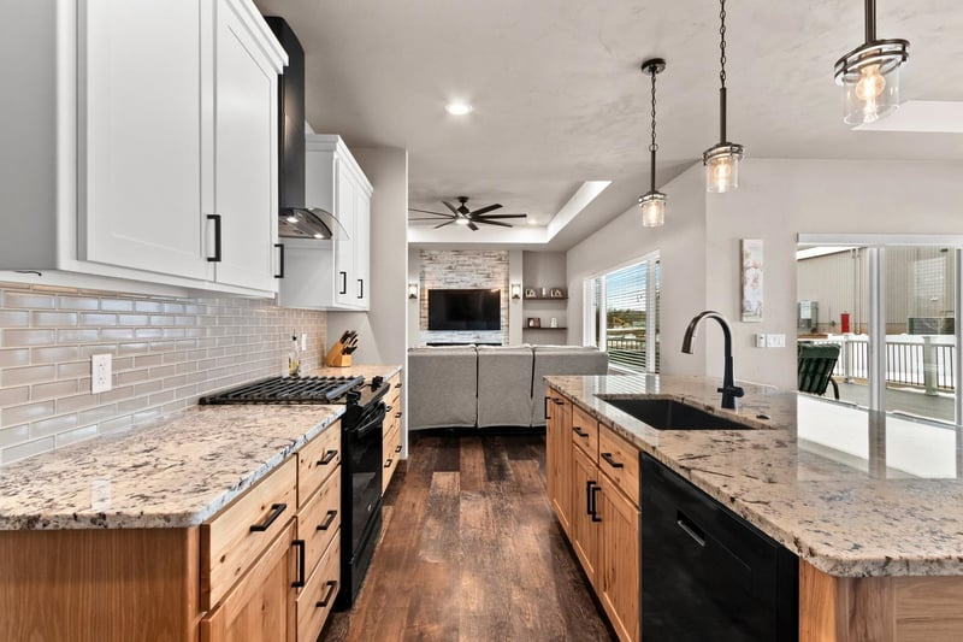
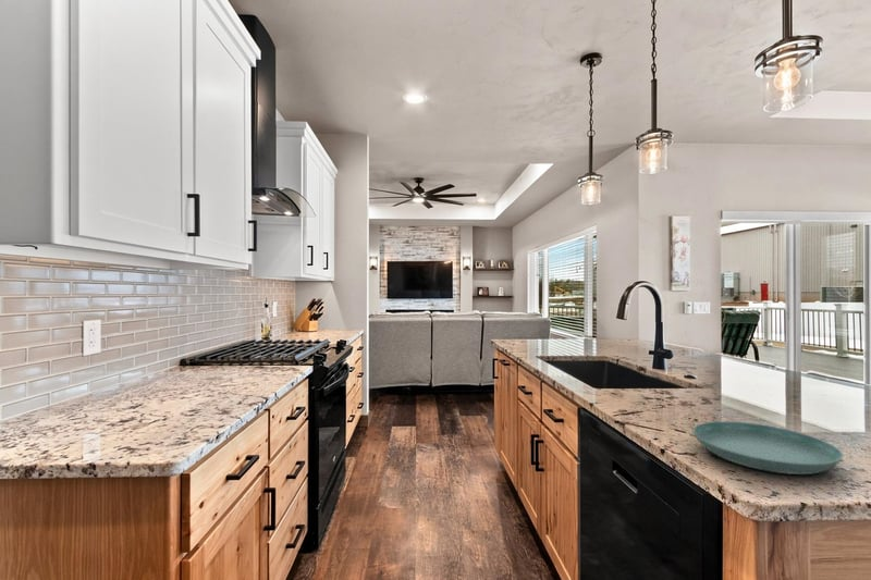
+ saucer [692,420,844,476]
